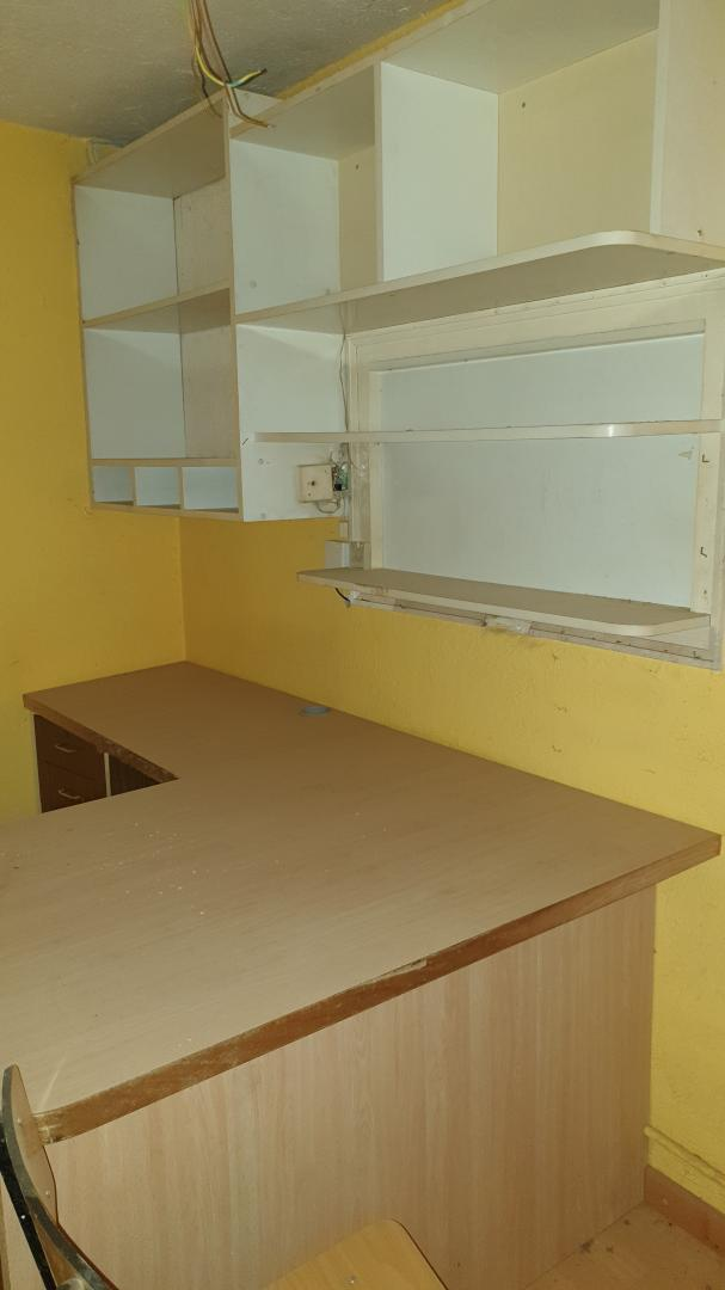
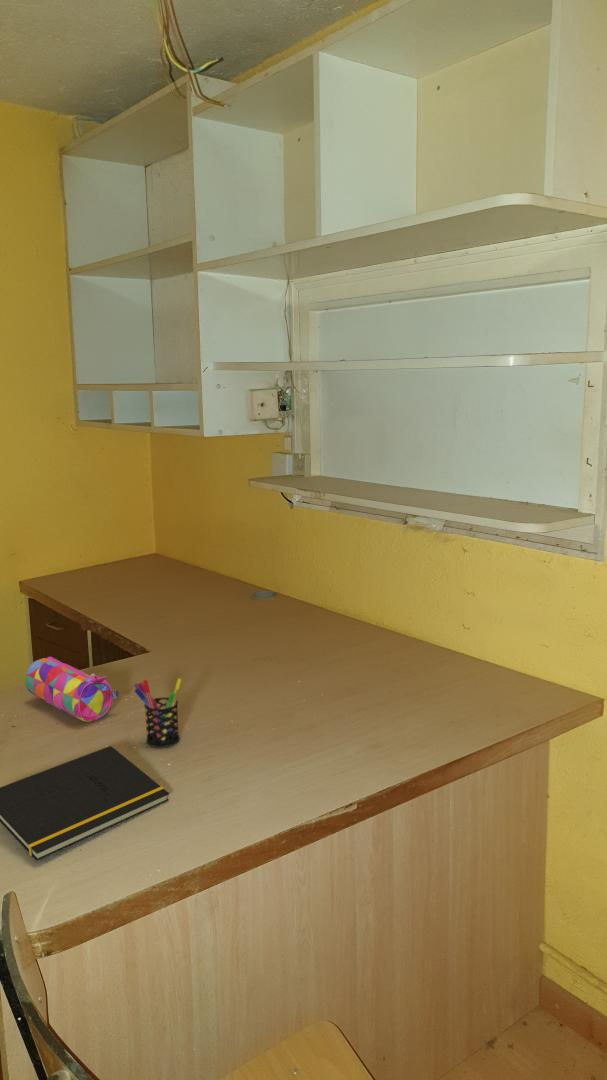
+ pen holder [133,677,183,748]
+ notepad [0,745,170,862]
+ pencil case [25,656,120,723]
